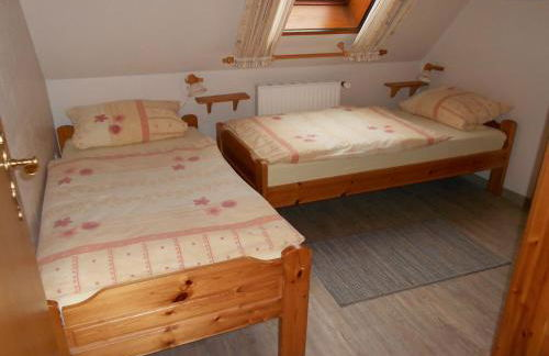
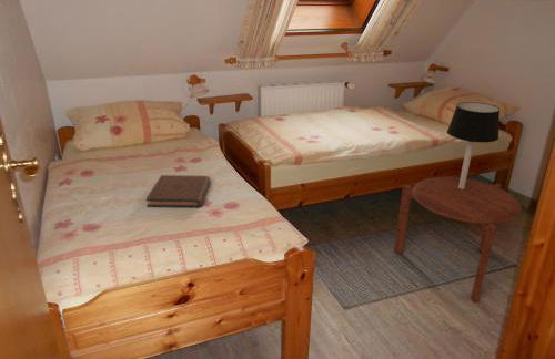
+ table lamp [446,101,501,189]
+ book [144,174,211,208]
+ side table [393,176,523,305]
